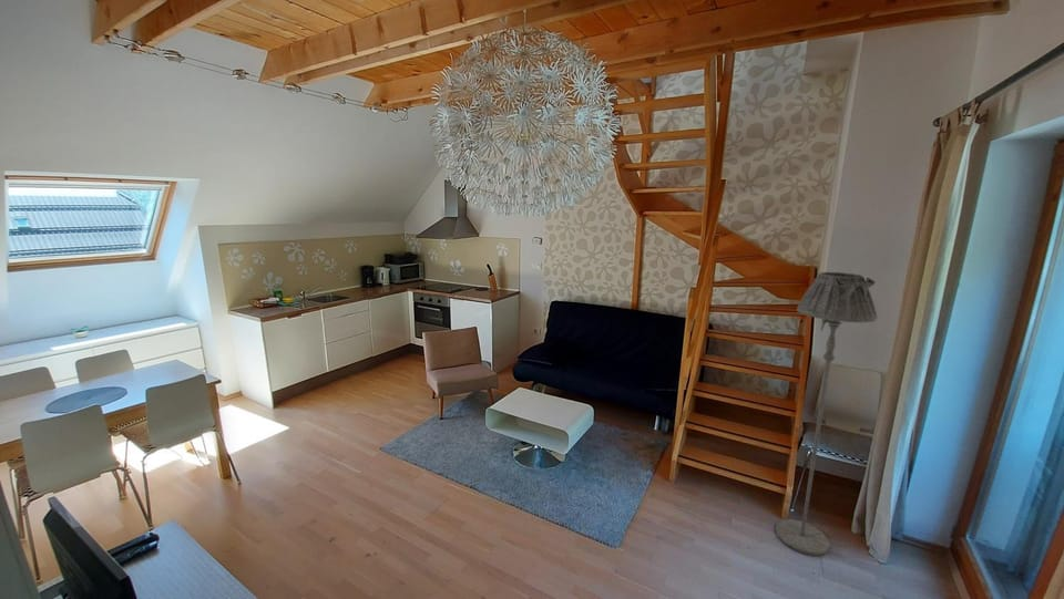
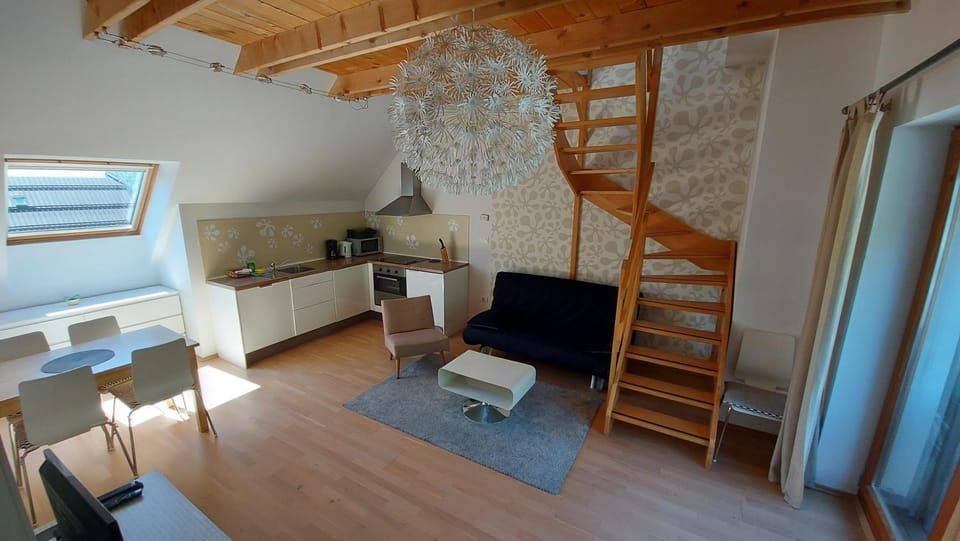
- floor lamp [775,271,879,556]
